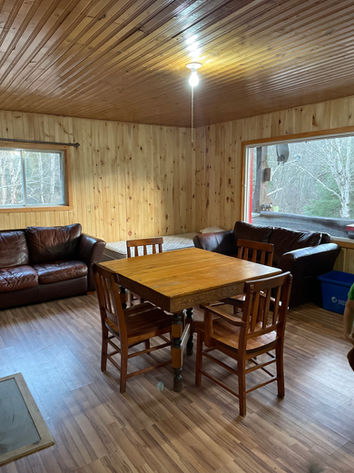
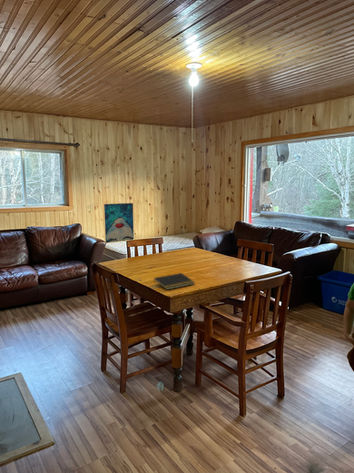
+ notepad [153,272,195,291]
+ wall art [103,202,135,244]
